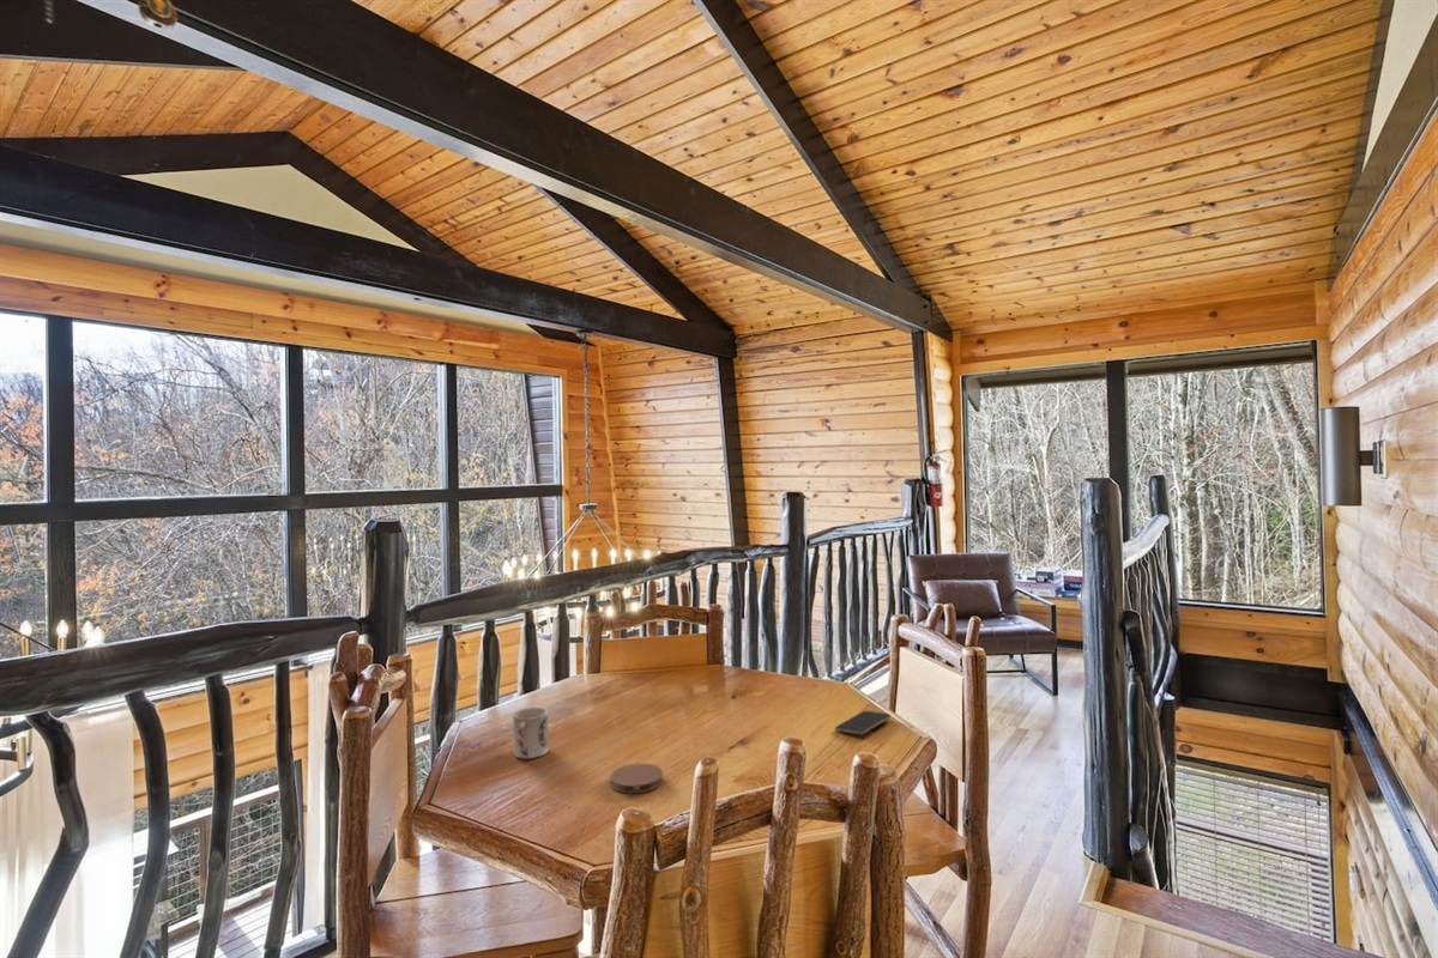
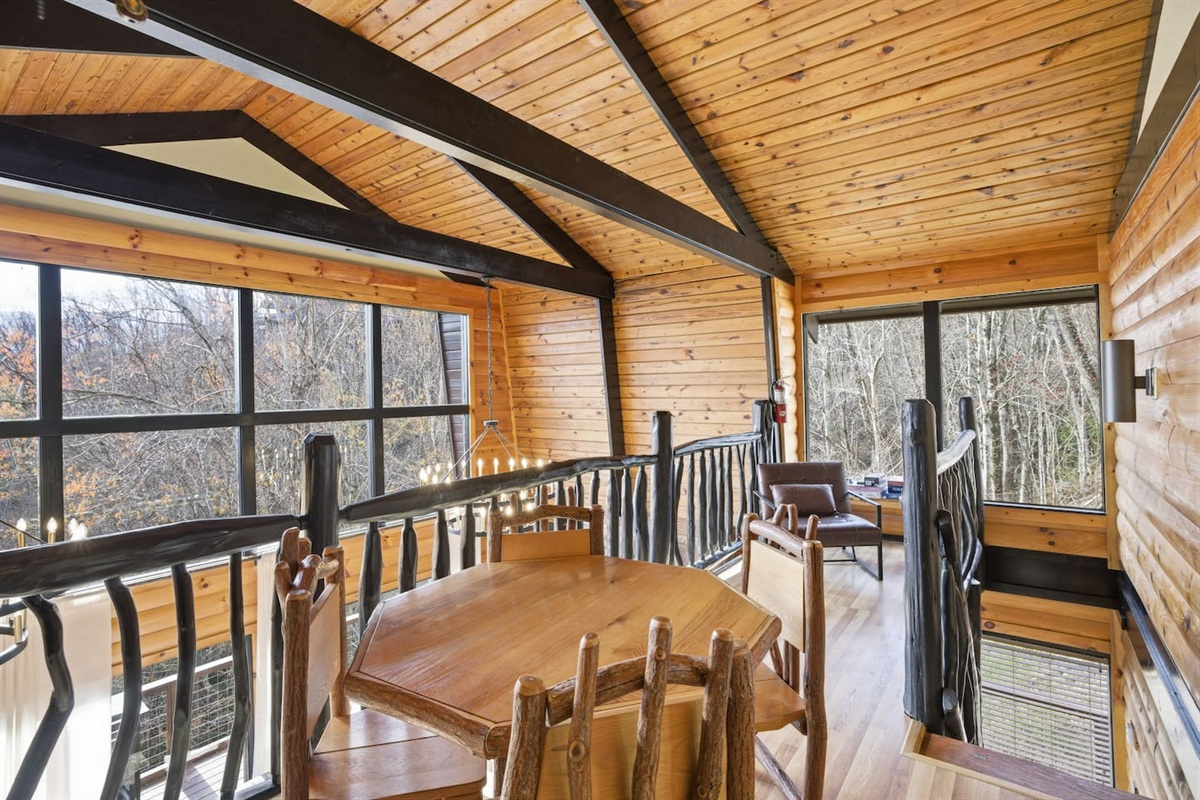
- smartphone [834,710,892,735]
- coaster [609,763,664,794]
- cup [512,707,549,759]
